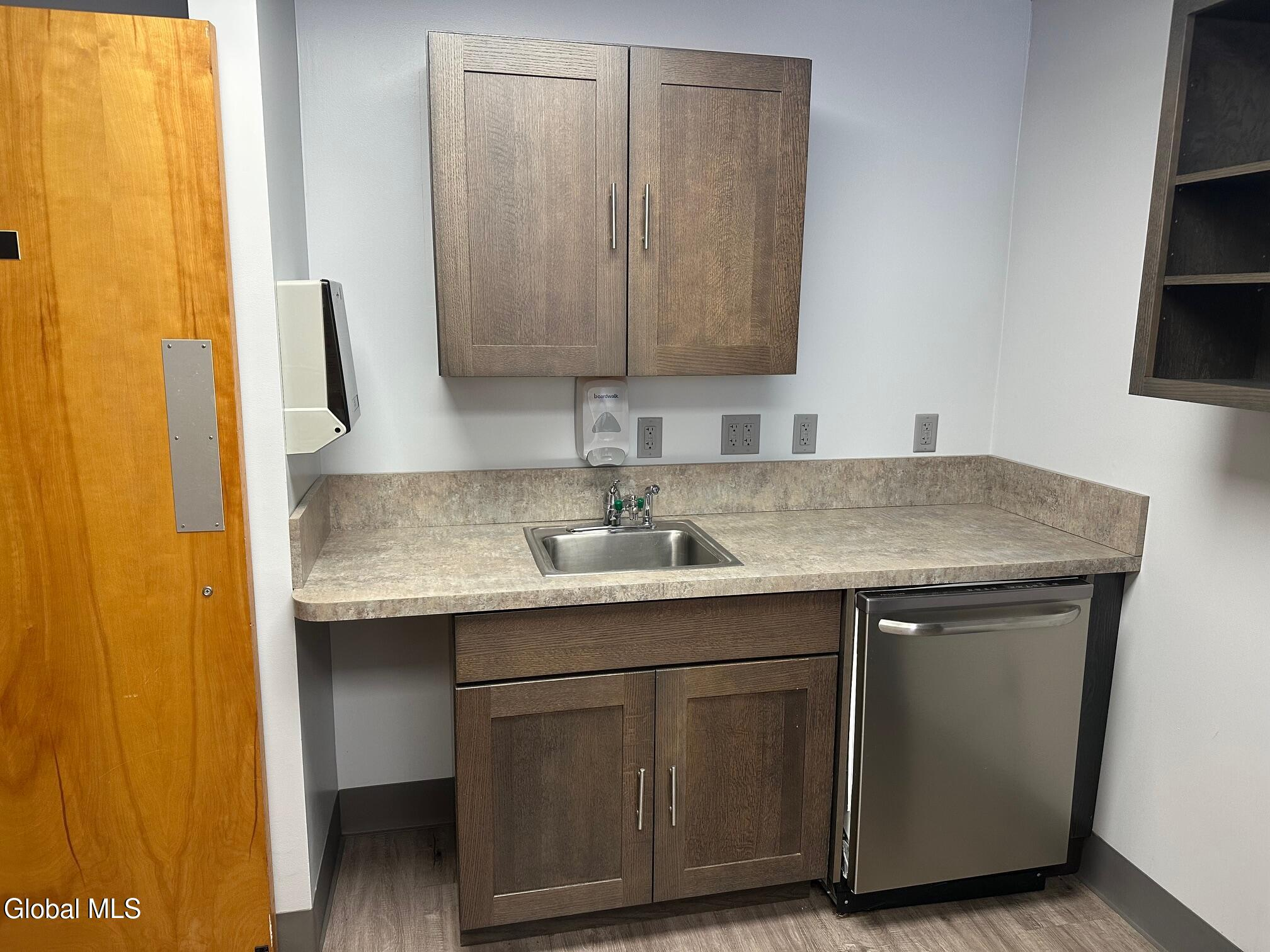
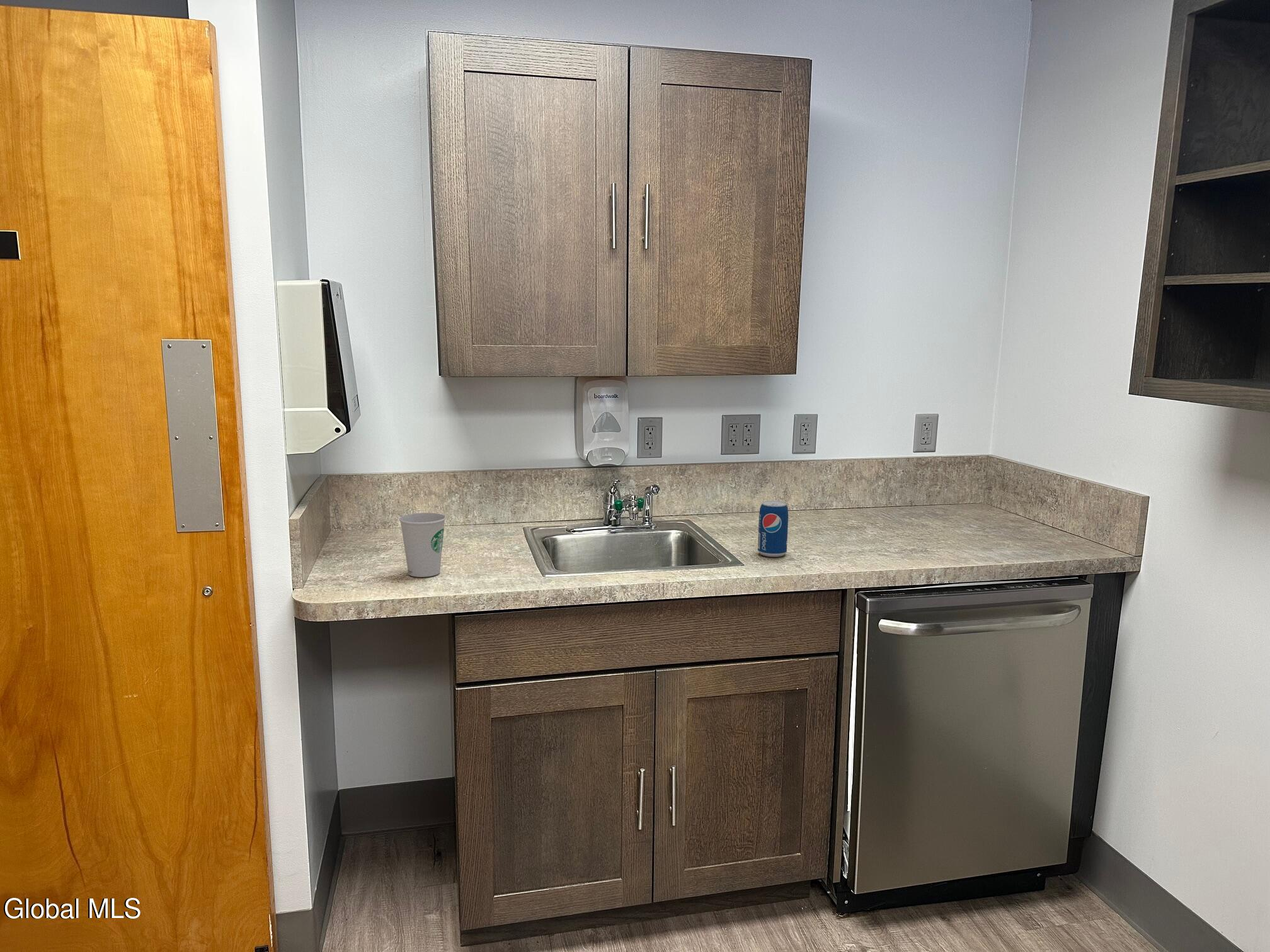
+ paper cup [399,513,447,577]
+ beverage can [757,500,789,557]
